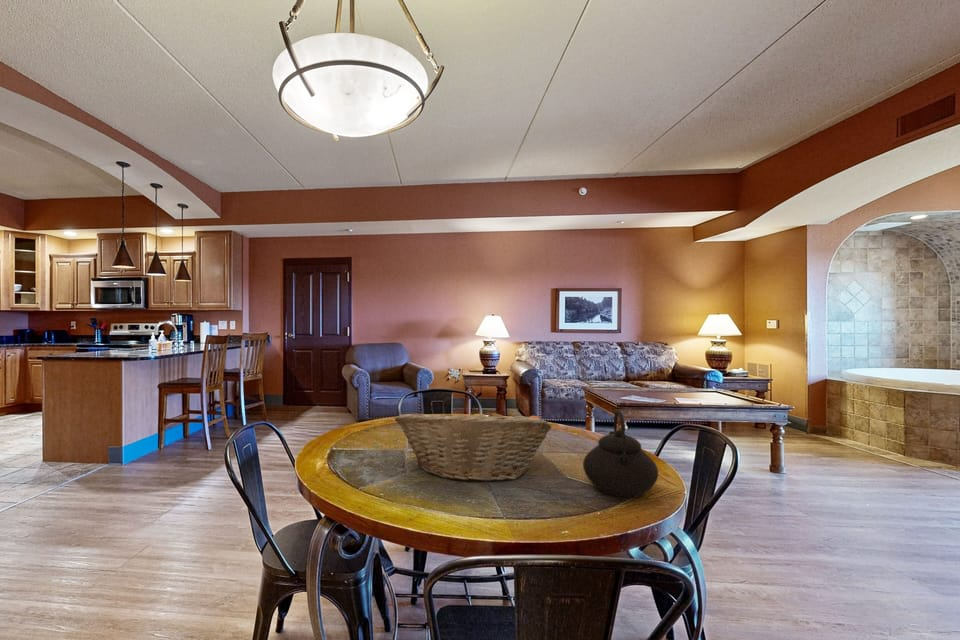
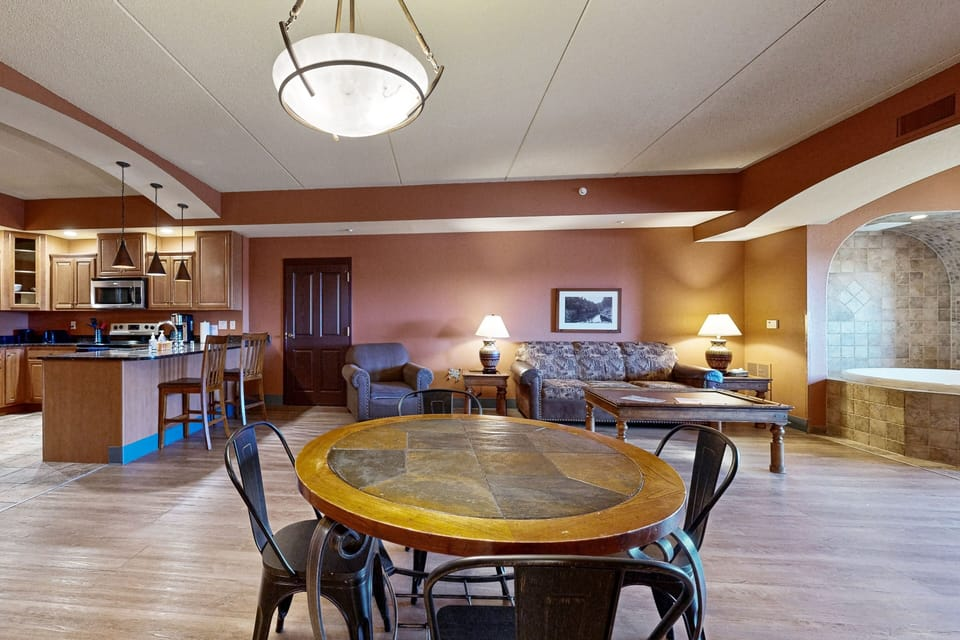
- fruit basket [394,406,553,483]
- teapot [582,408,659,499]
